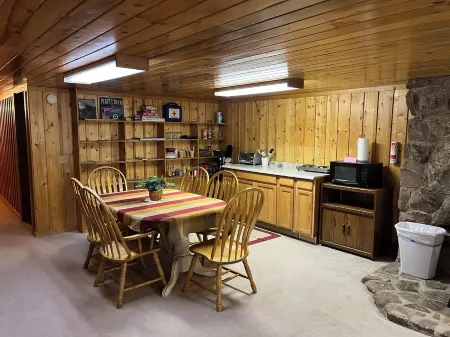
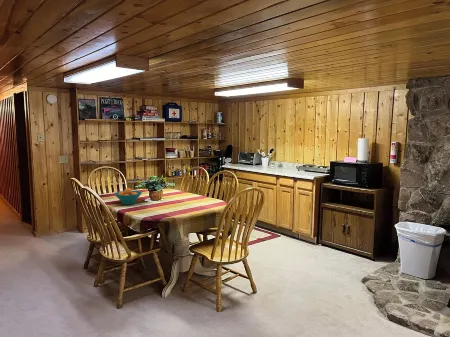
+ fruit bowl [113,187,143,206]
